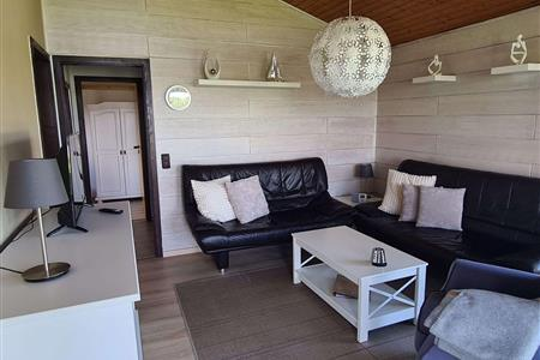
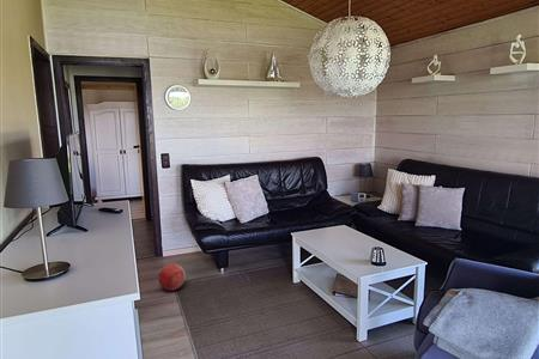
+ ball [157,262,187,292]
